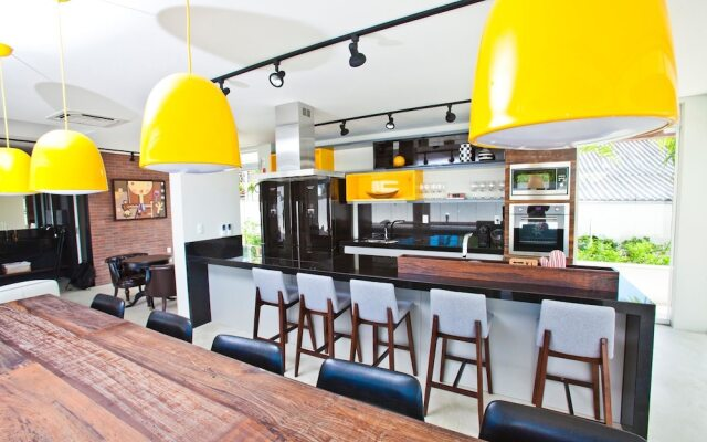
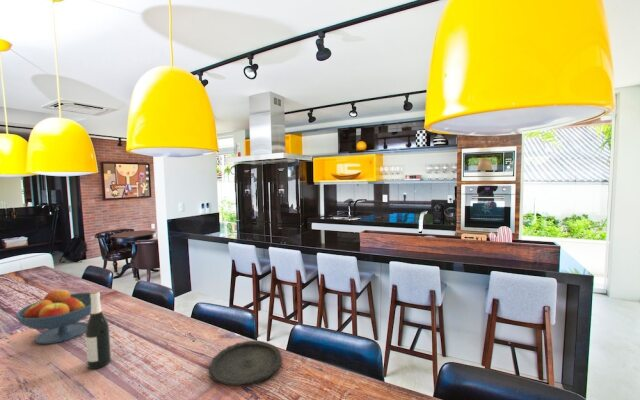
+ wine bottle [84,290,112,370]
+ plate [208,340,283,387]
+ fruit bowl [14,288,102,345]
